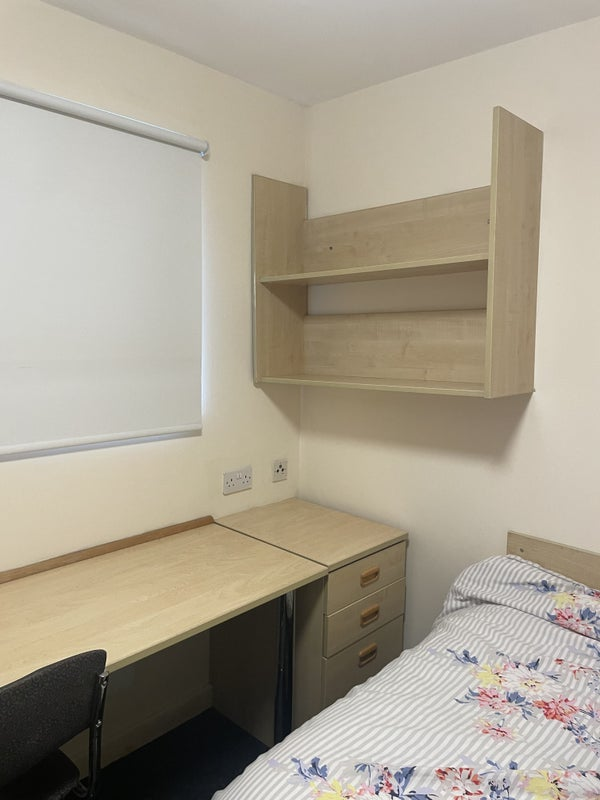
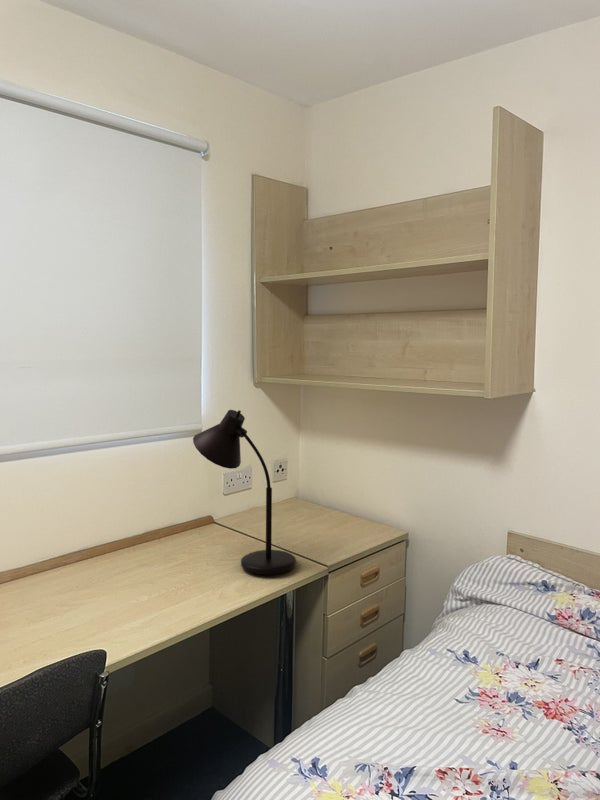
+ desk lamp [192,409,297,575]
